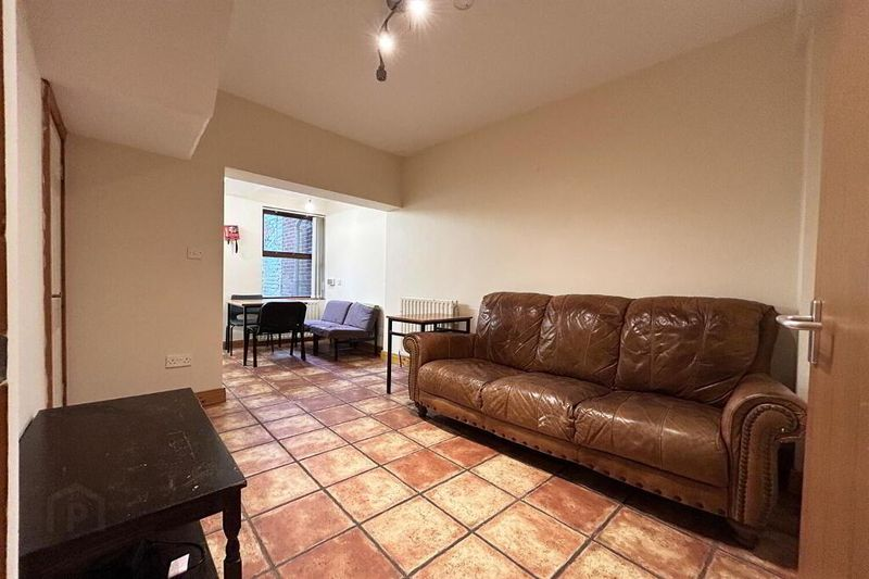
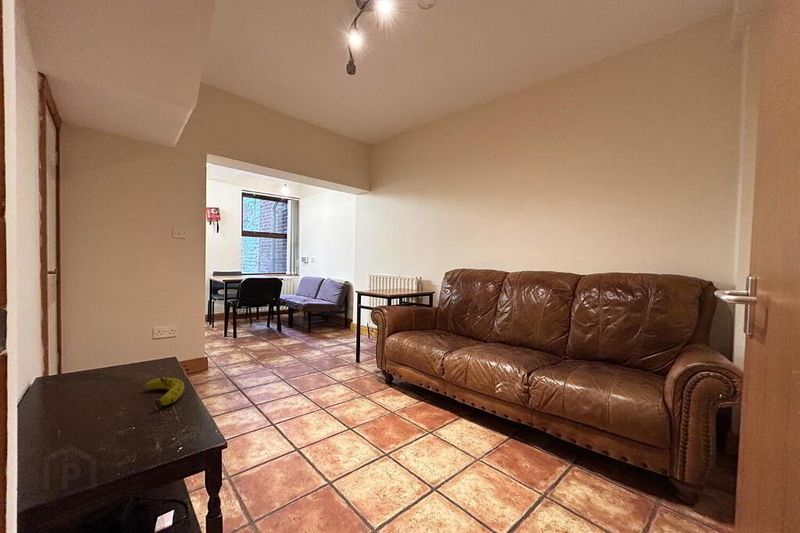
+ fruit [144,376,186,407]
